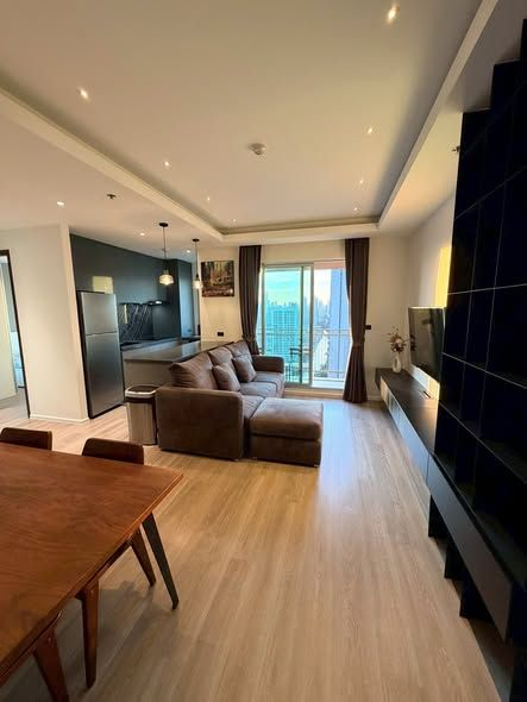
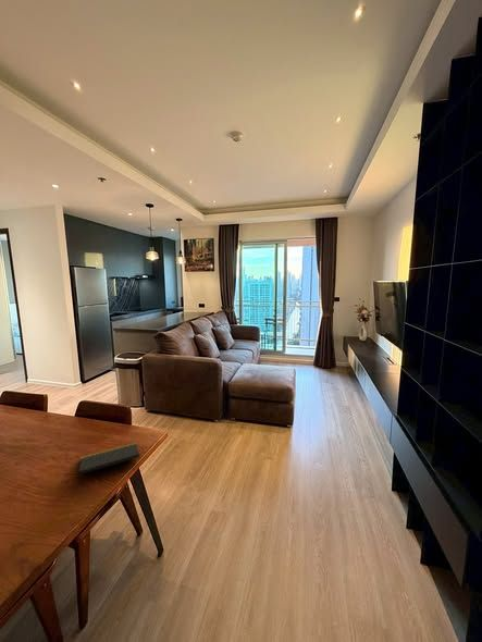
+ notepad [78,441,143,476]
